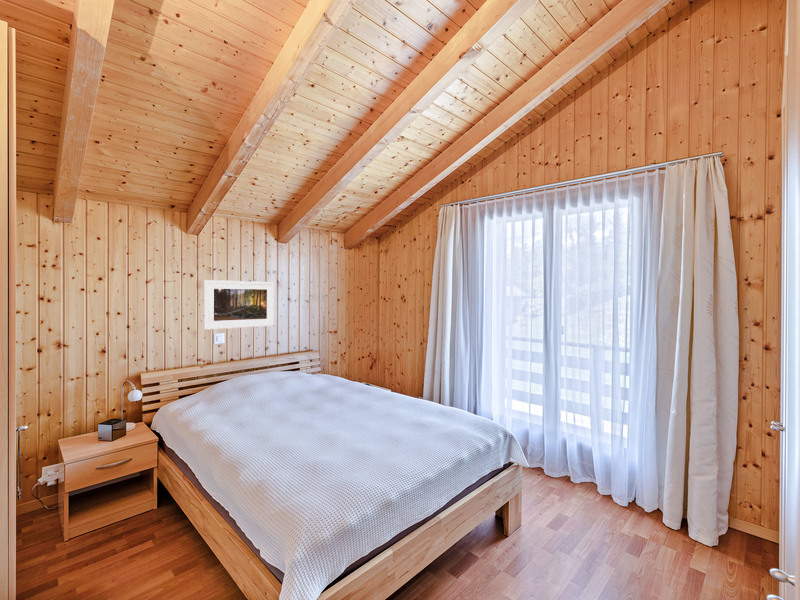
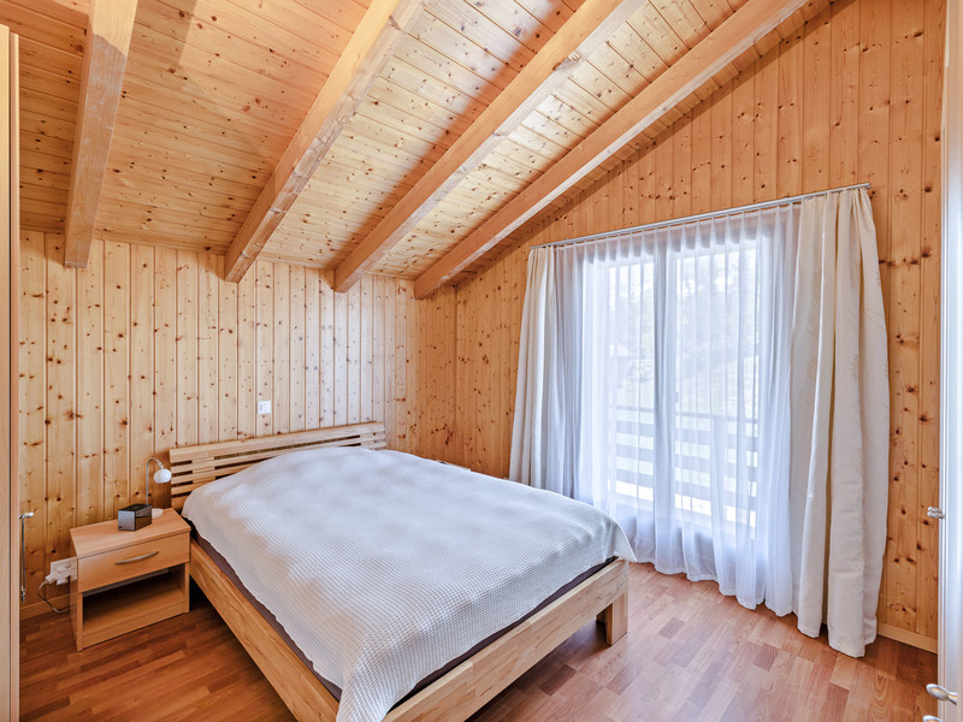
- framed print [203,279,275,331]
